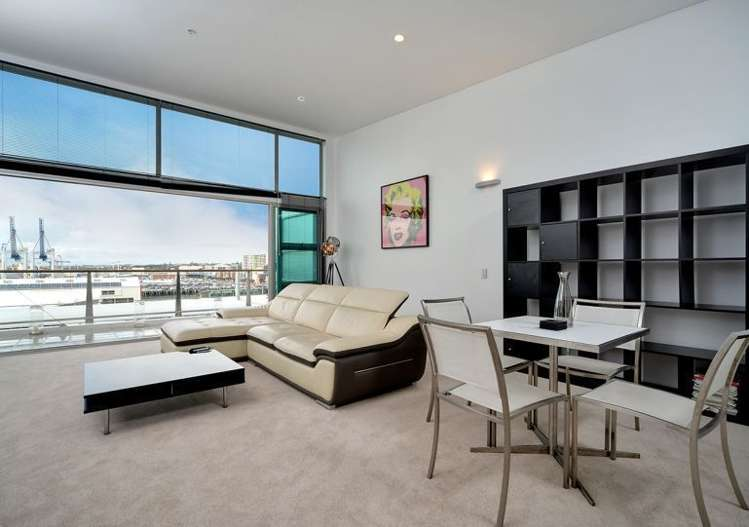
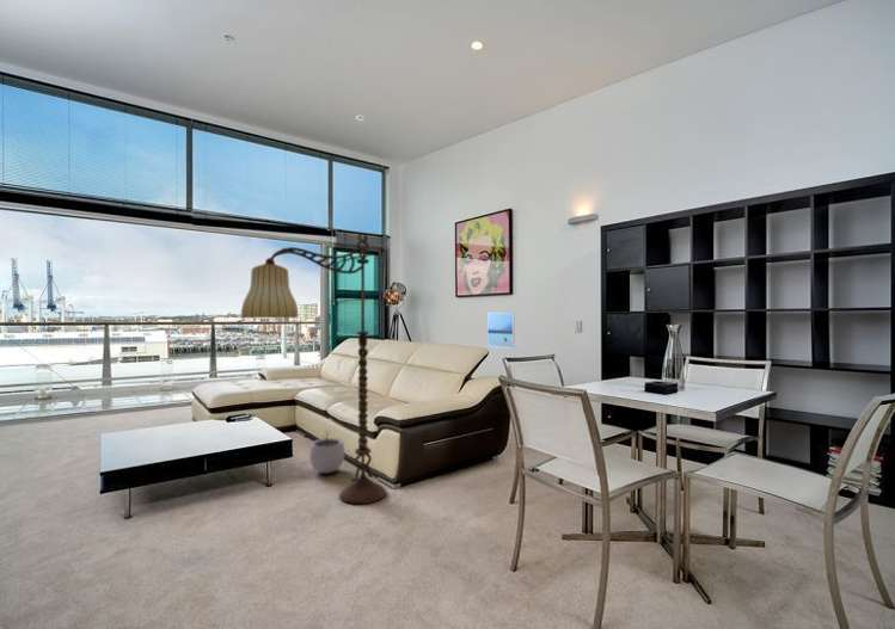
+ floor lamp [240,233,387,505]
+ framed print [486,312,516,350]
+ plant pot [308,427,345,474]
